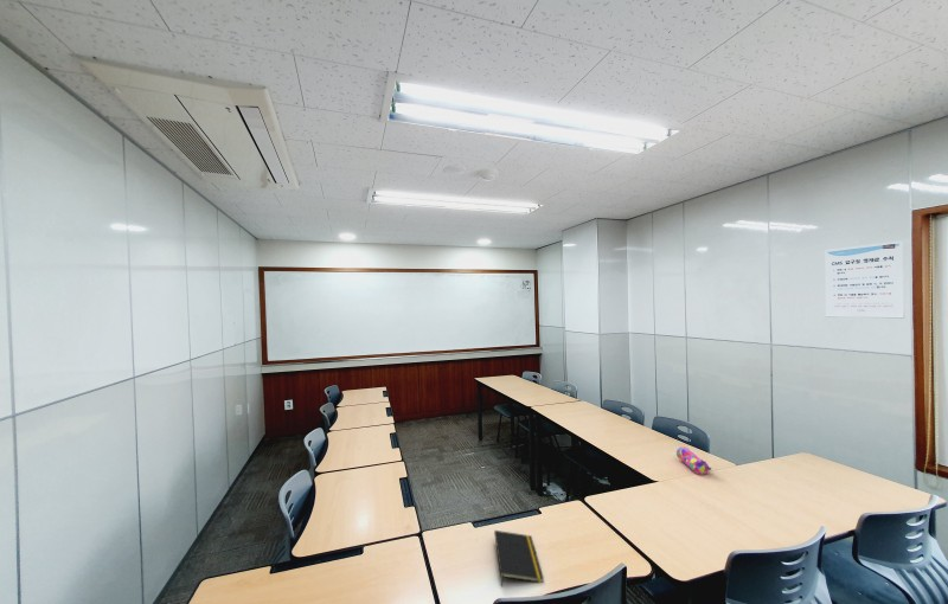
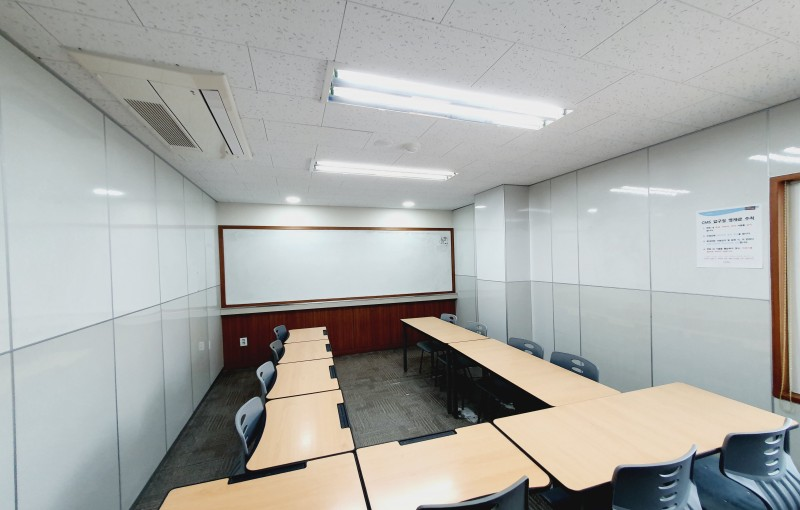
- pencil case [675,445,712,476]
- notepad [493,529,545,587]
